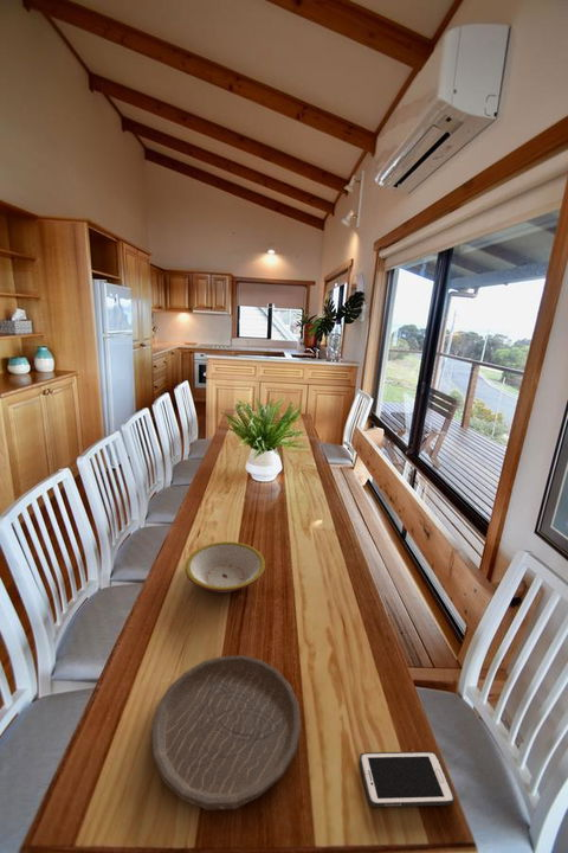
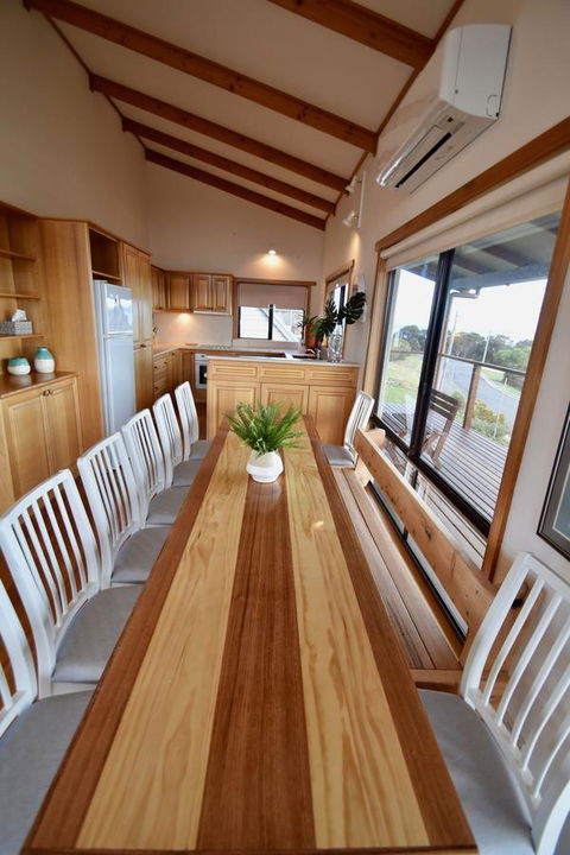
- cell phone [359,750,456,808]
- bowl [183,540,266,594]
- plate [149,654,302,812]
